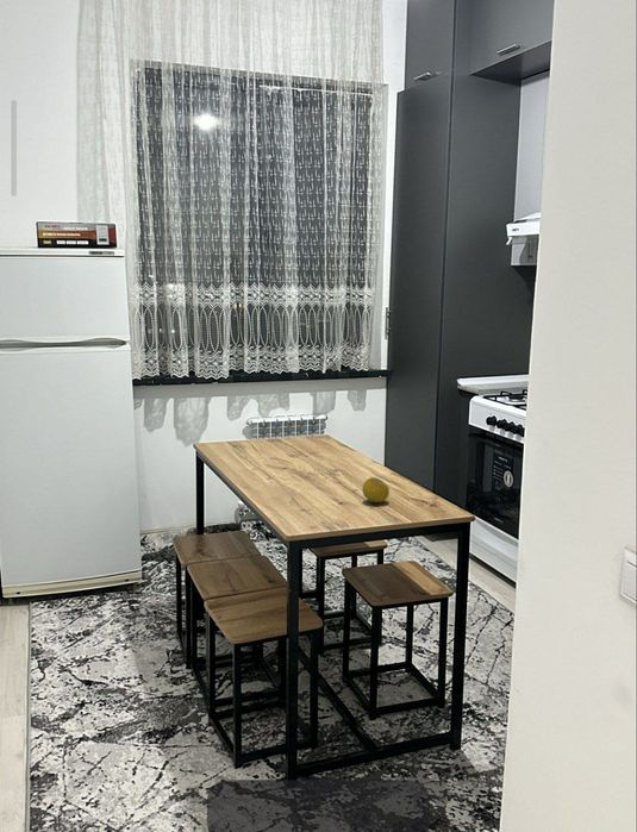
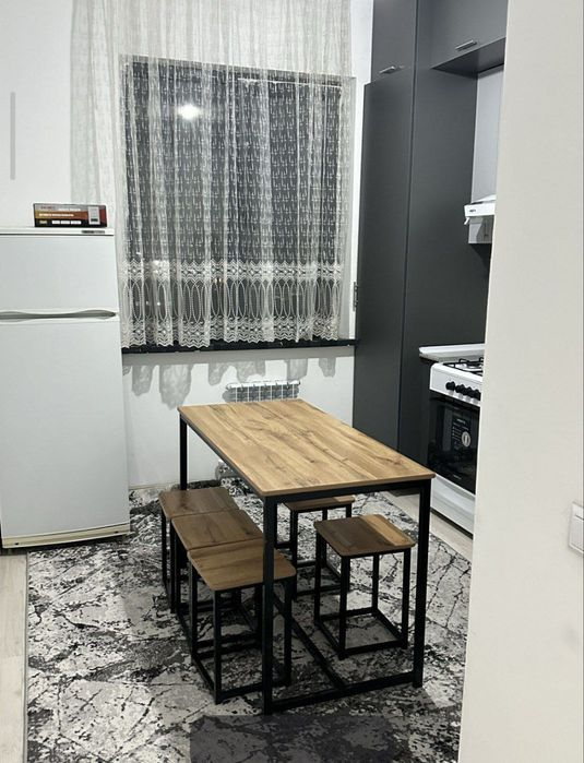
- fruit [362,476,391,503]
